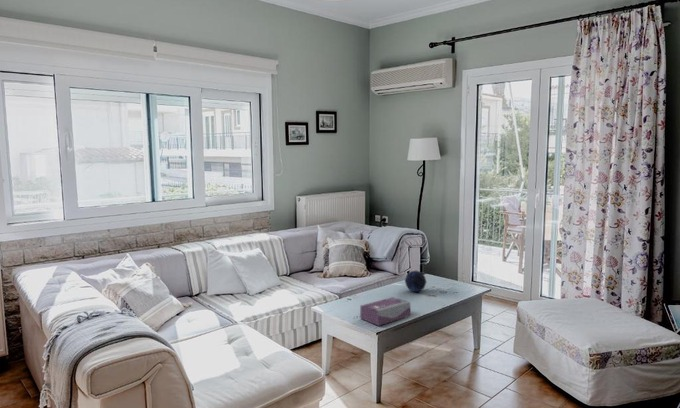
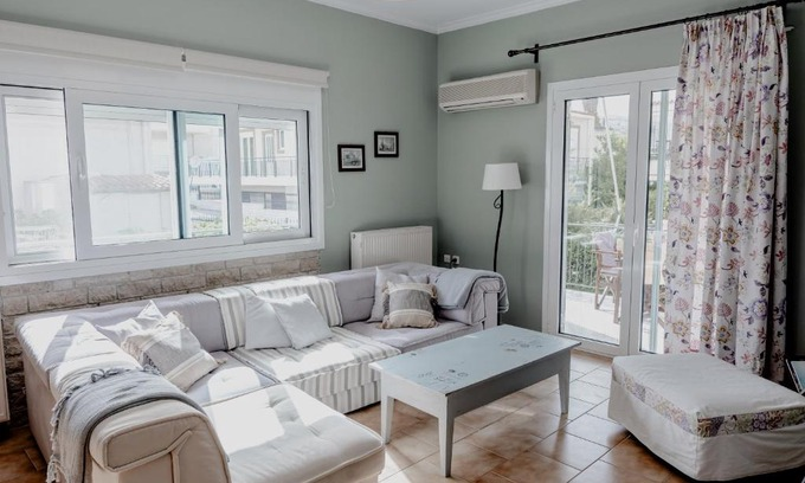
- decorative orb [404,270,427,293]
- tissue box [359,296,411,327]
